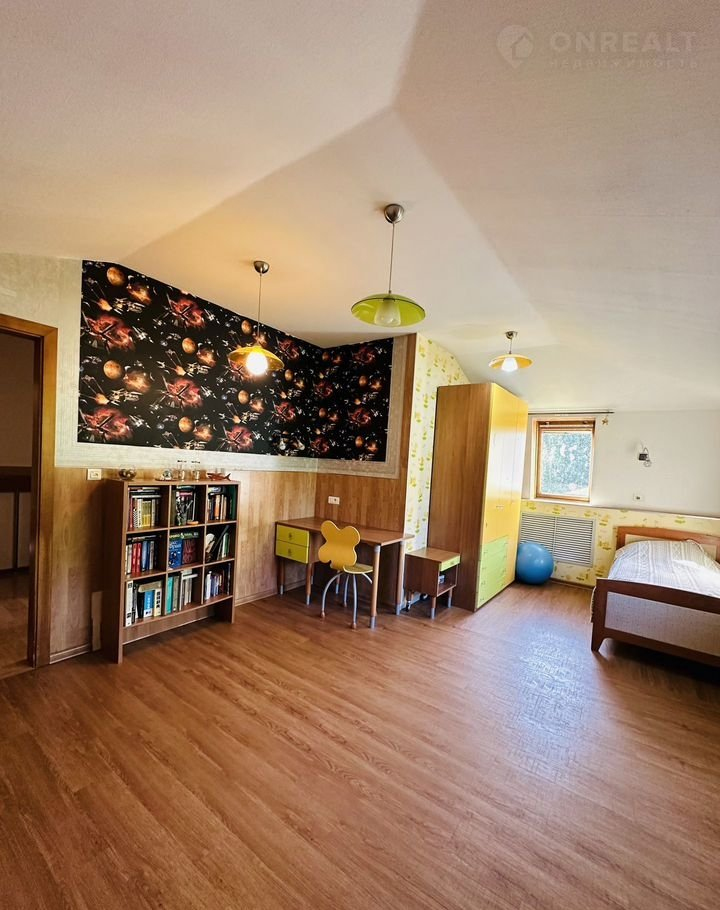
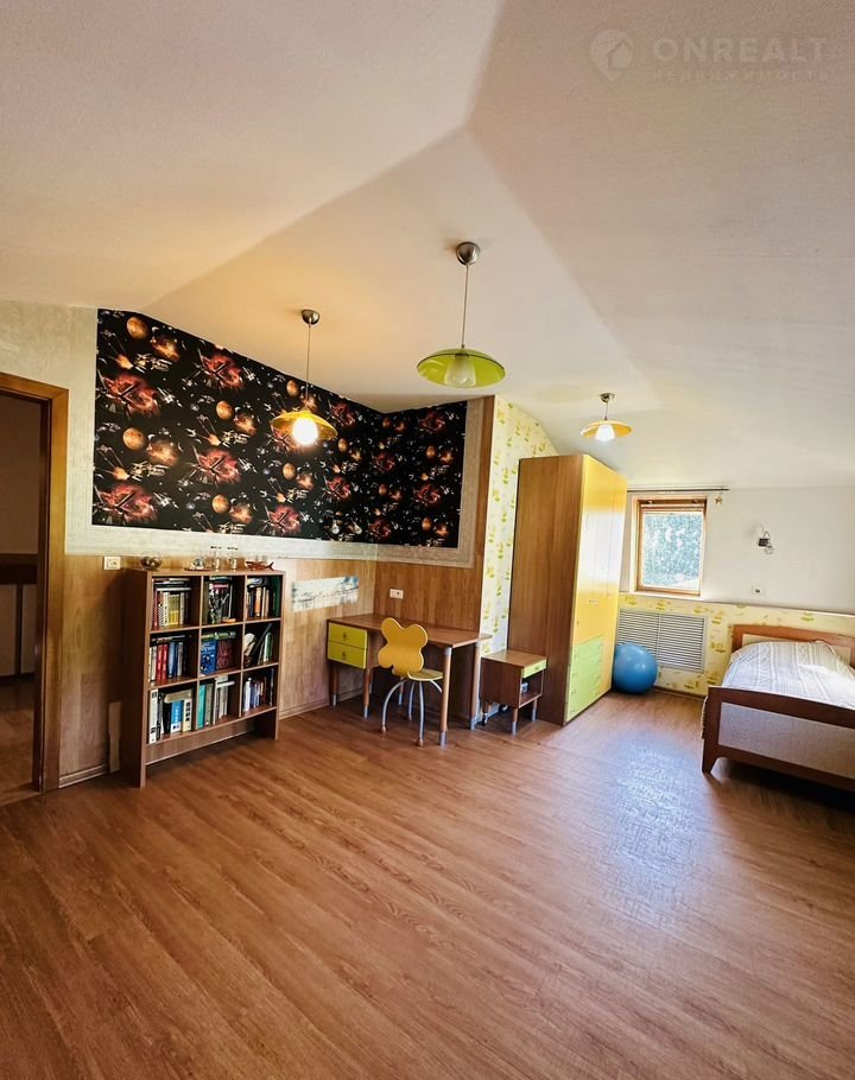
+ wall art [290,574,360,614]
